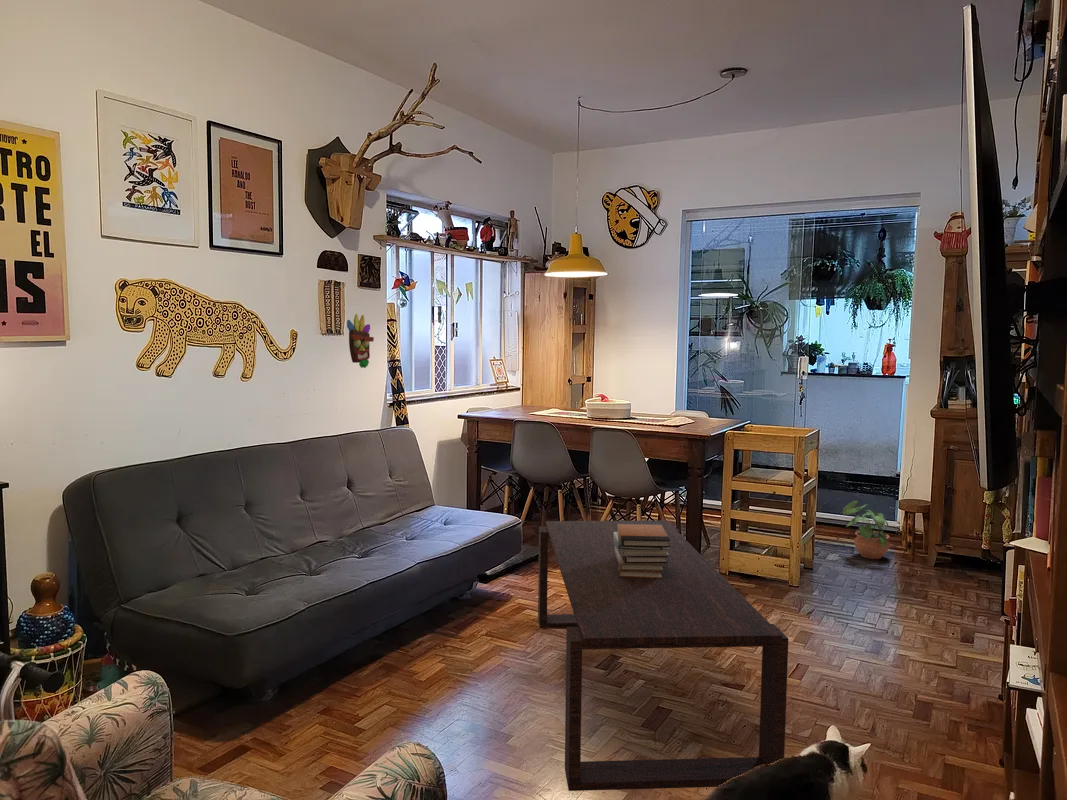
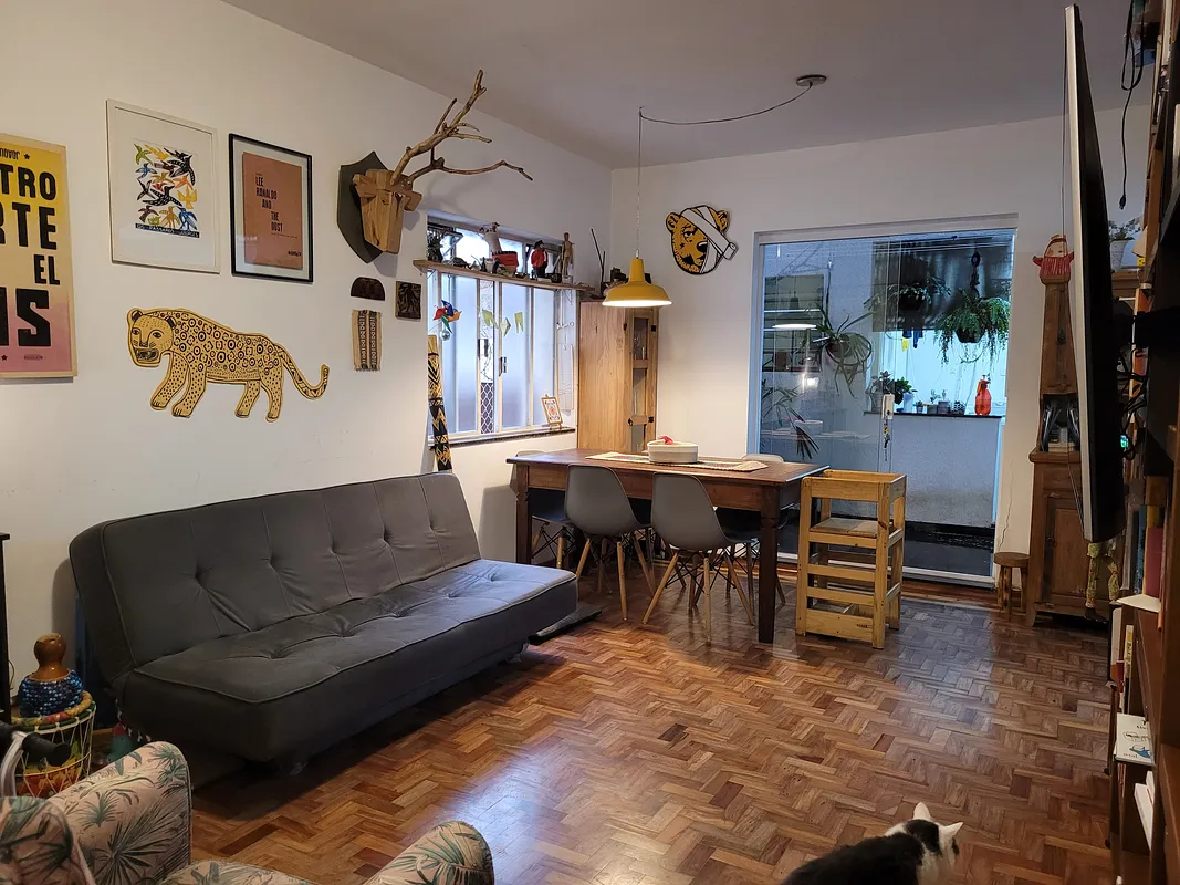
- coffee table [537,520,789,792]
- potted plant [842,499,891,560]
- book stack [613,520,670,579]
- decorative mask [346,313,375,369]
